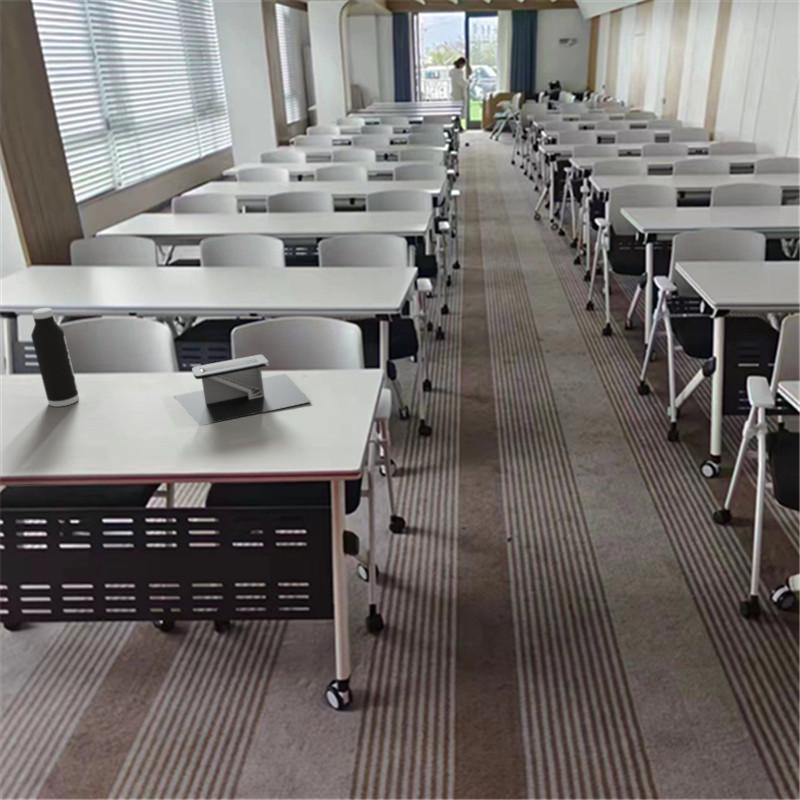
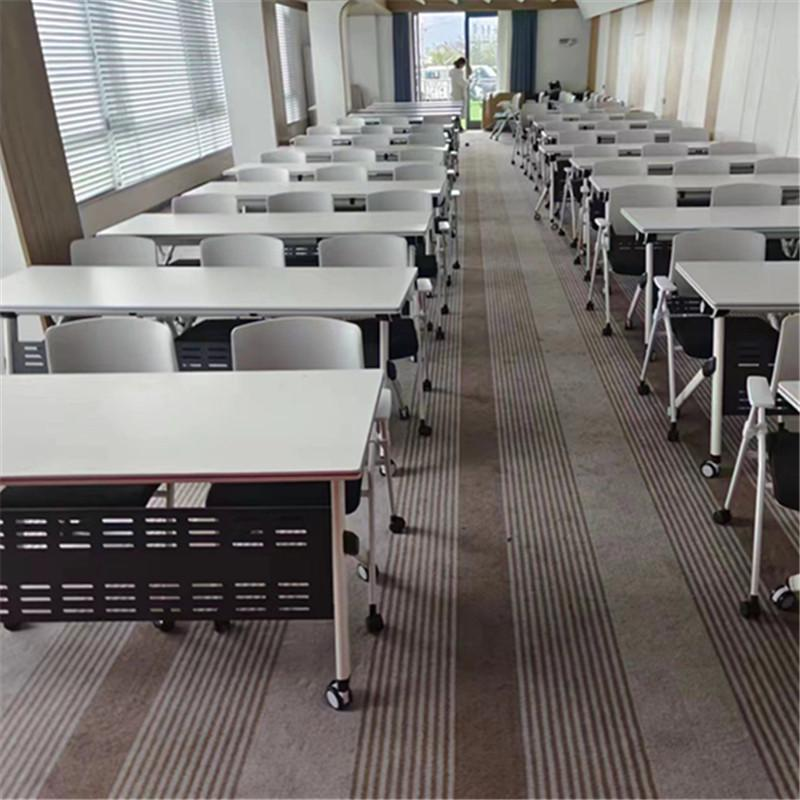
- water bottle [30,307,80,408]
- desk lamp [173,354,312,427]
